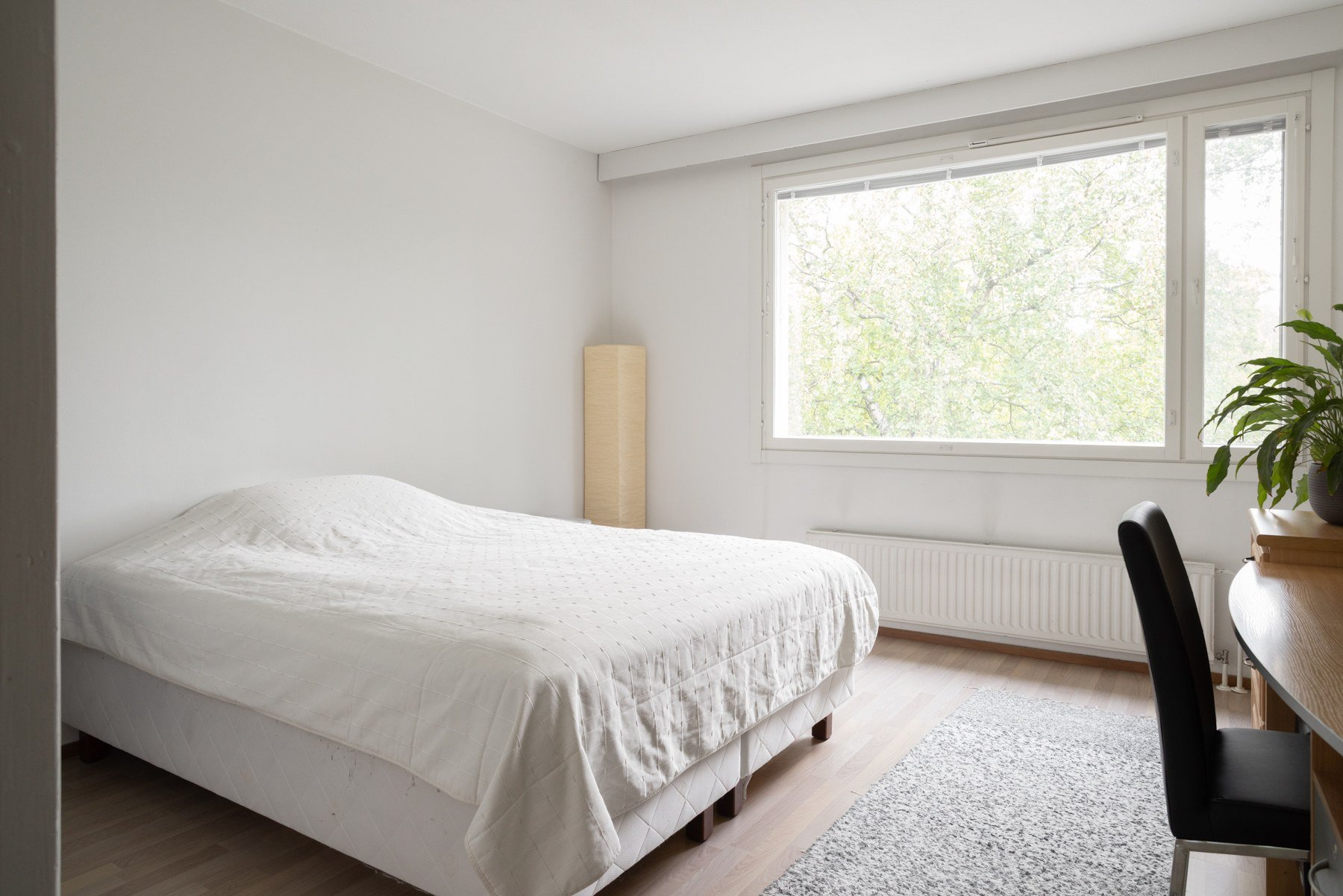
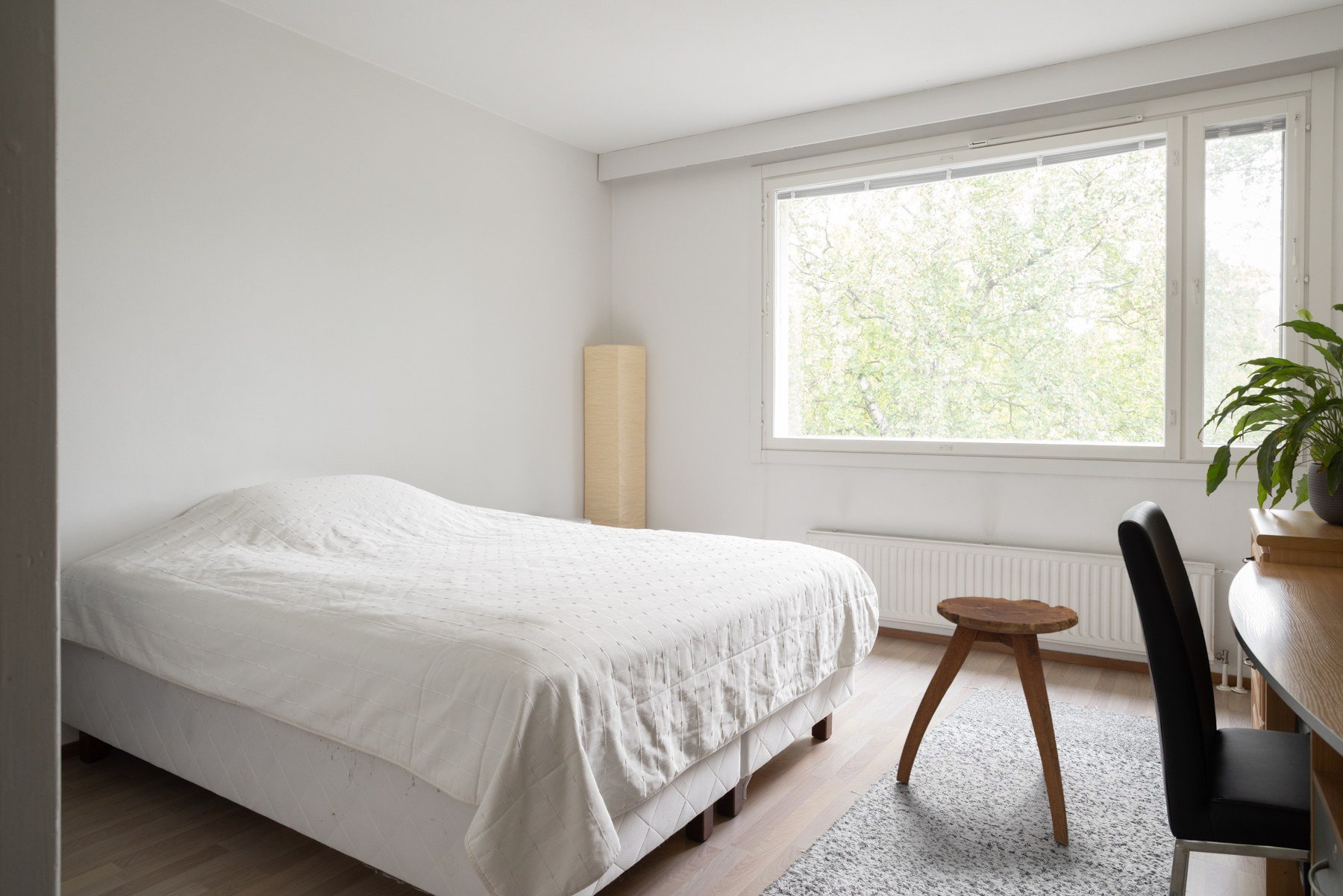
+ stool [896,596,1079,846]
